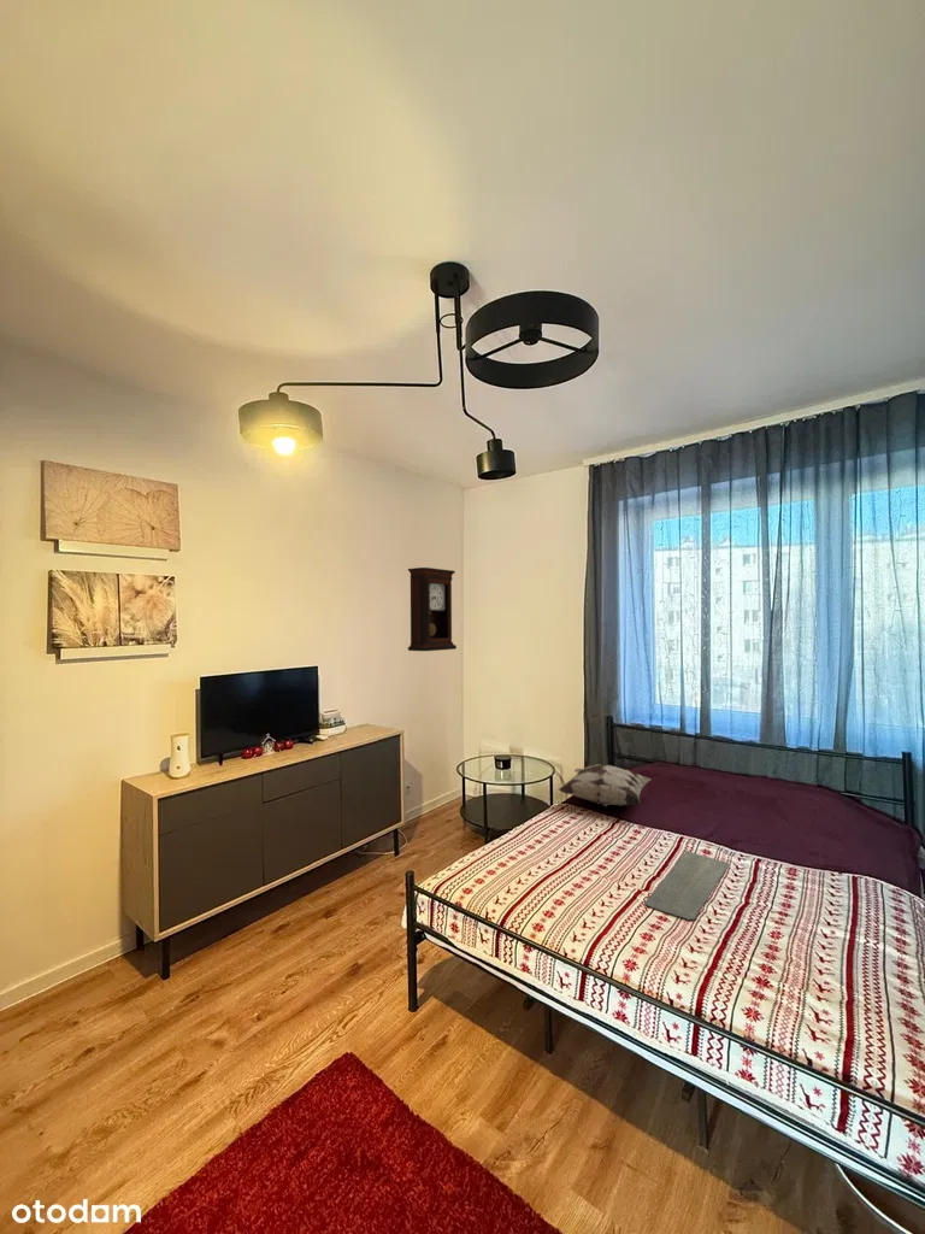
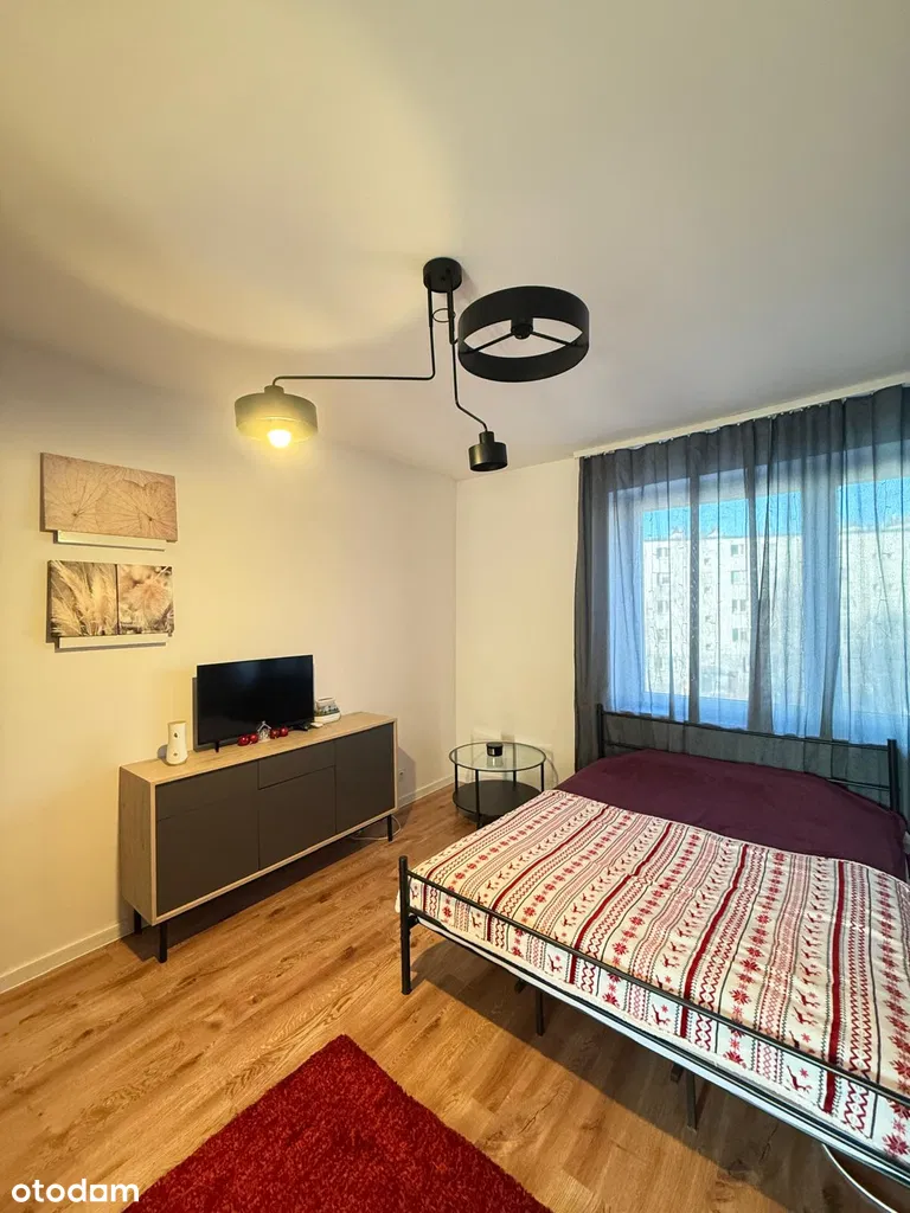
- pendulum clock [407,566,458,652]
- decorative pillow [558,763,652,807]
- bath mat [643,850,730,921]
